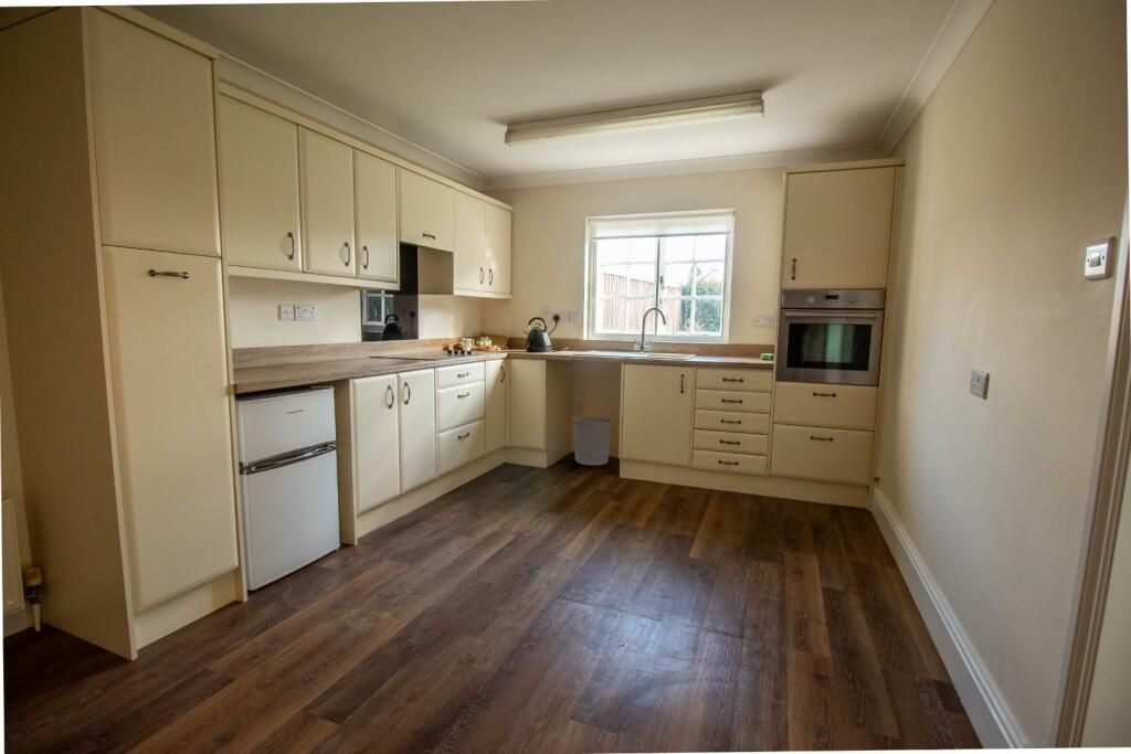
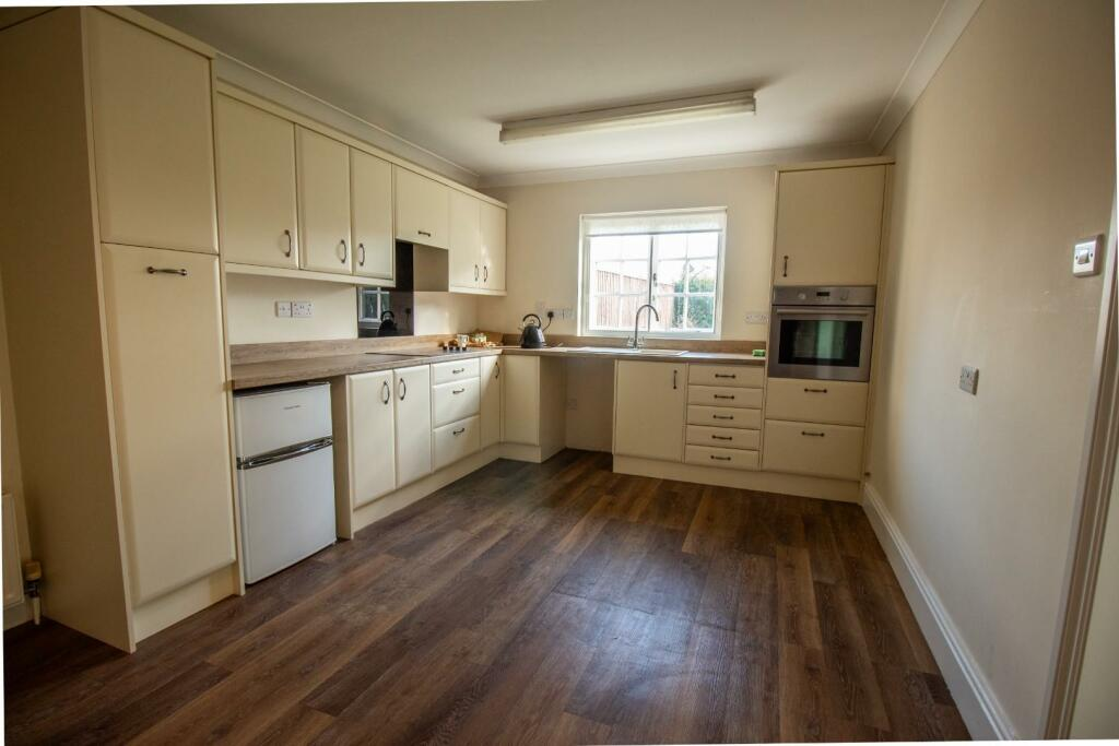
- waste bin [573,416,612,467]
